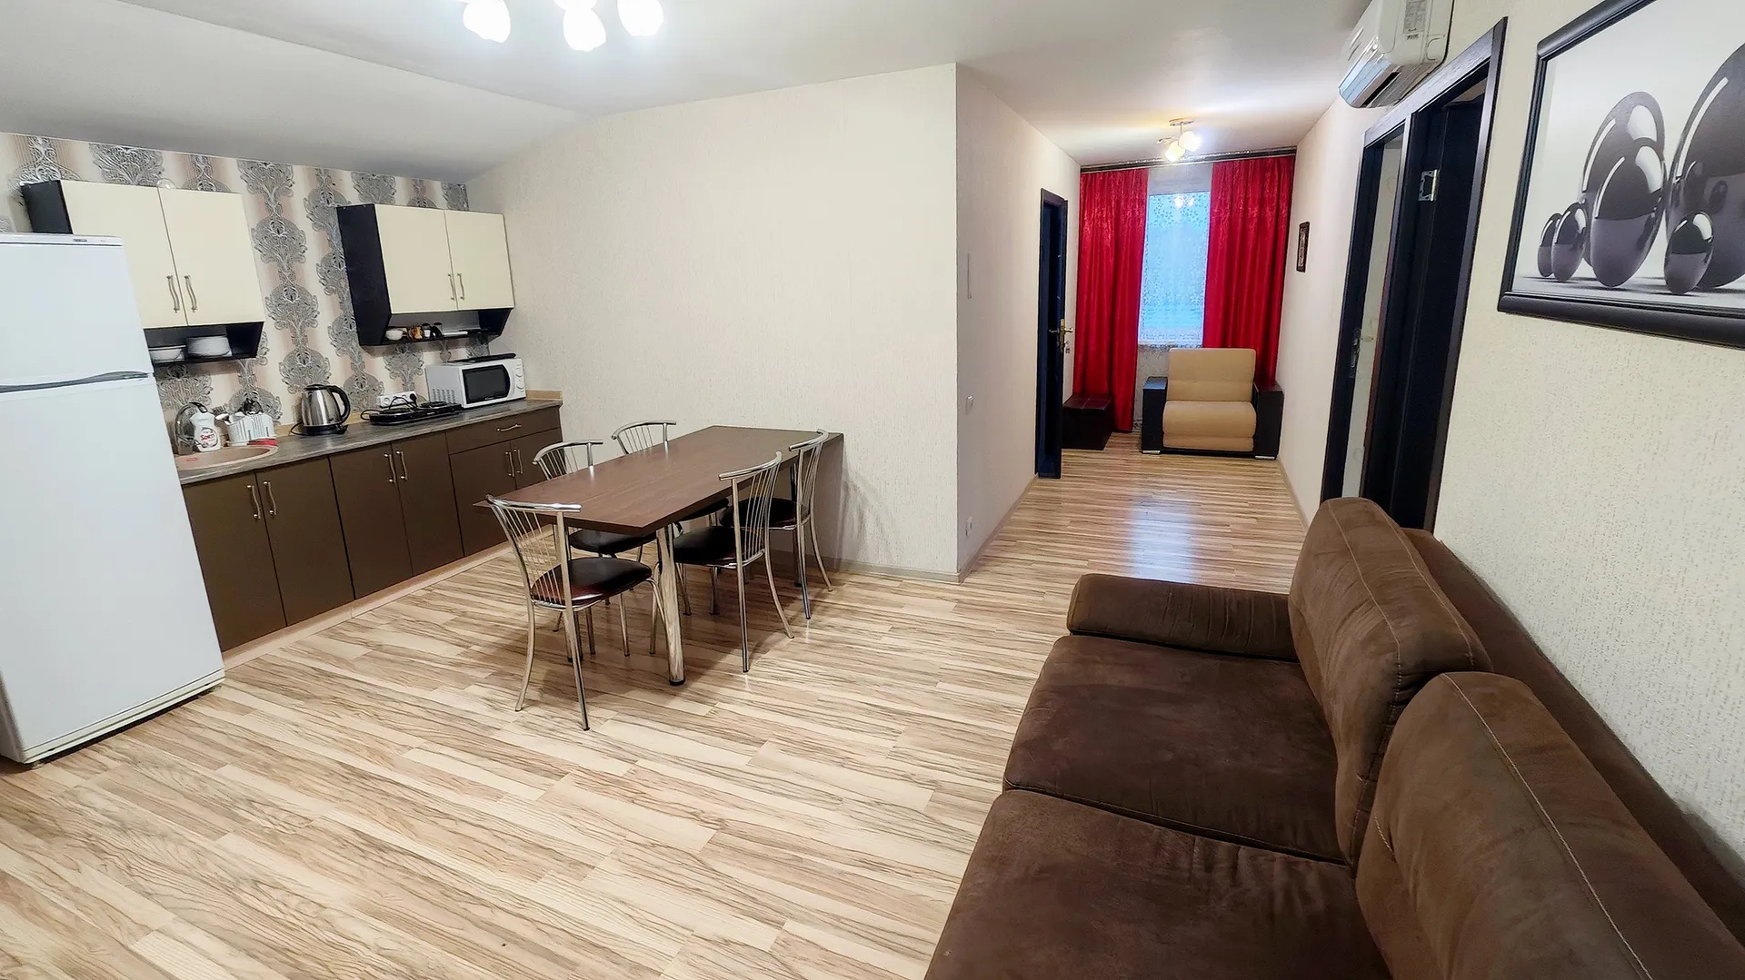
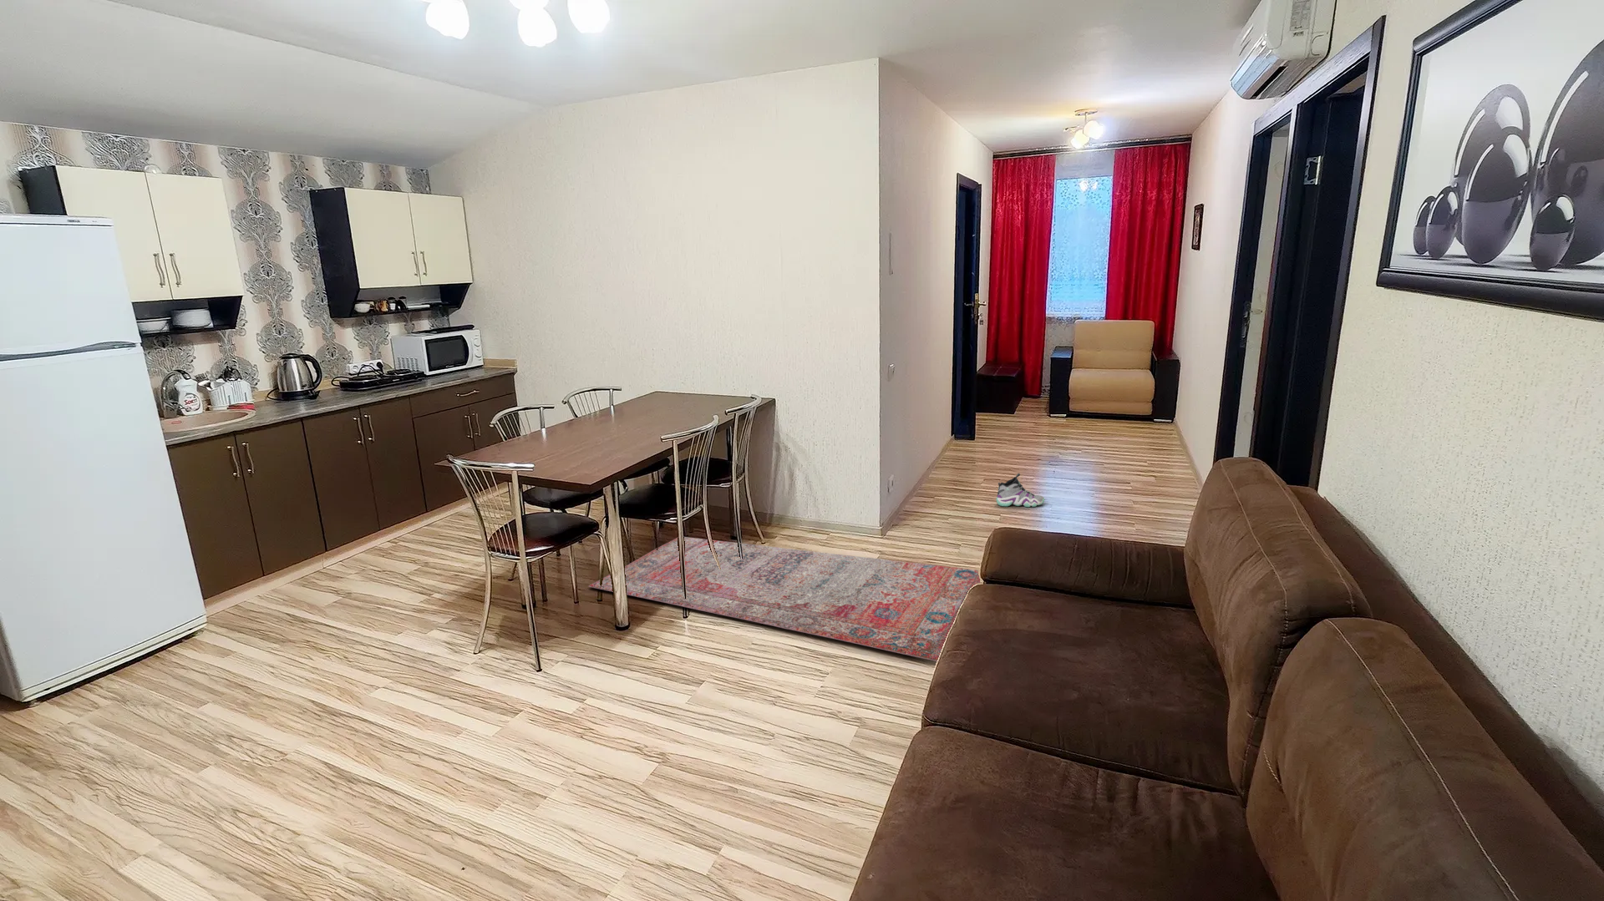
+ rug [587,536,980,662]
+ sneaker [996,473,1045,508]
